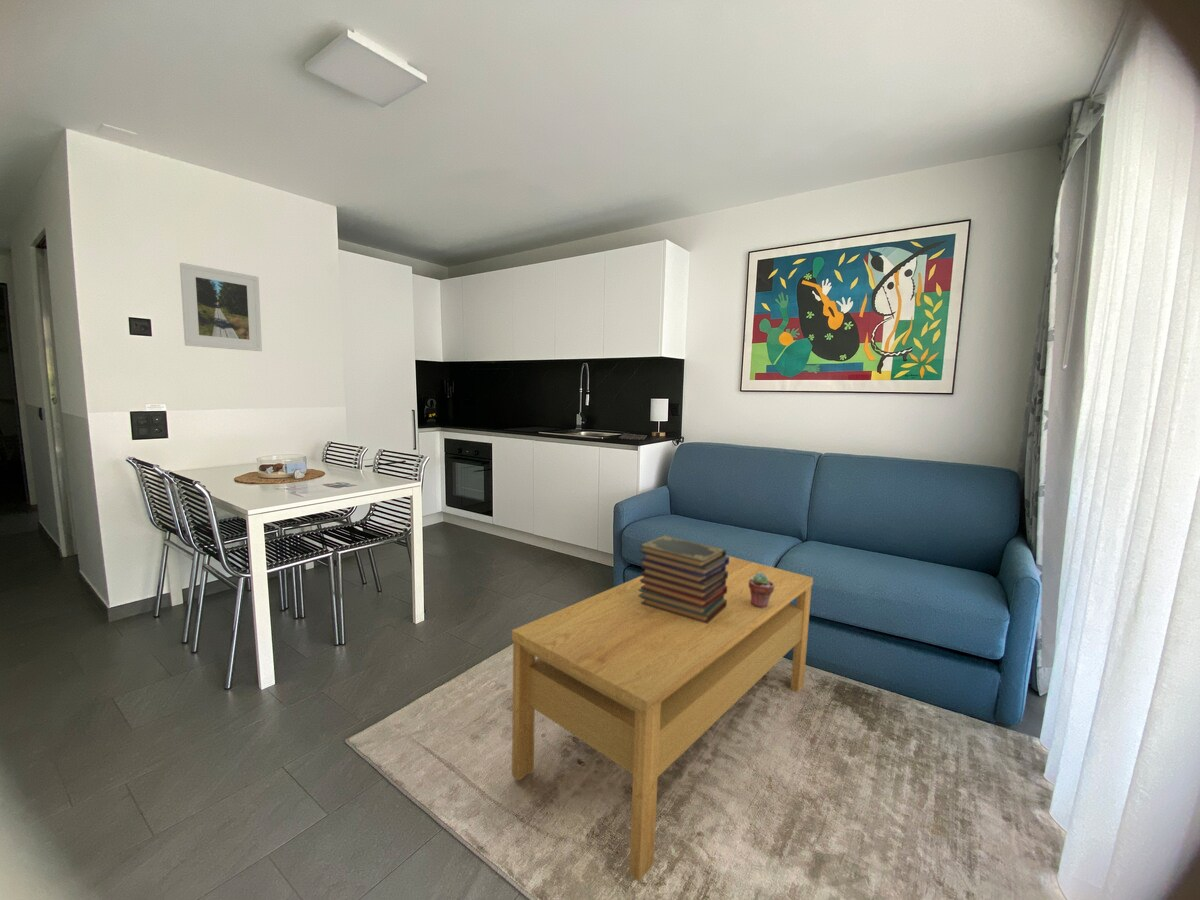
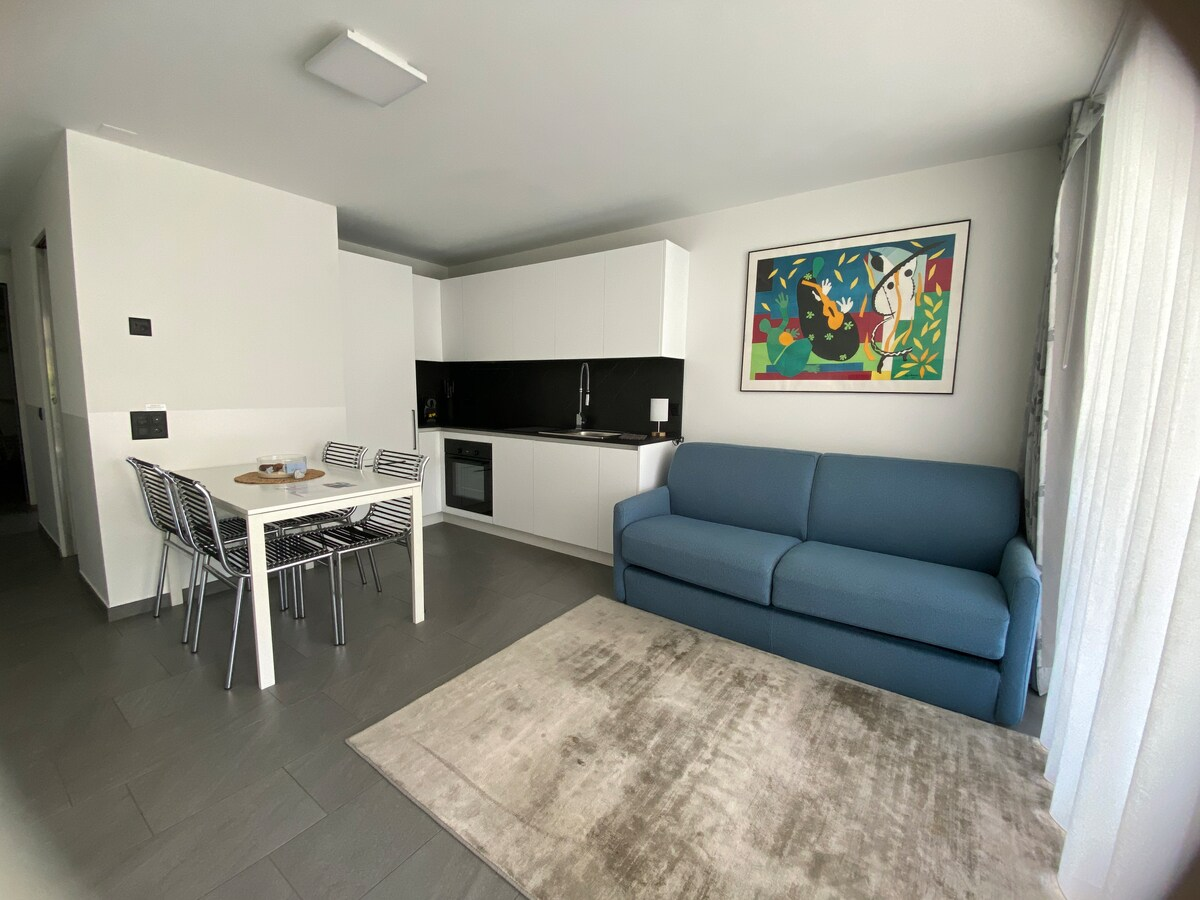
- potted succulent [749,573,774,608]
- coffee table [511,554,814,882]
- book stack [638,534,729,624]
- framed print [179,262,263,352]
